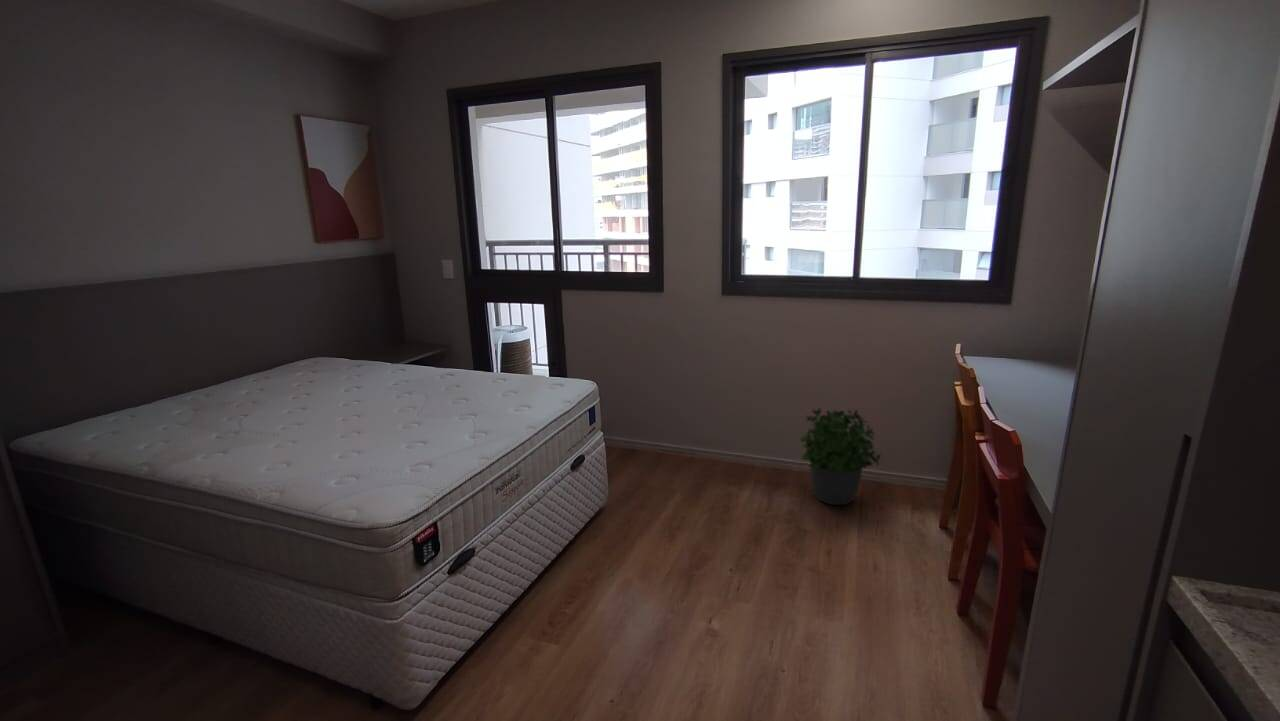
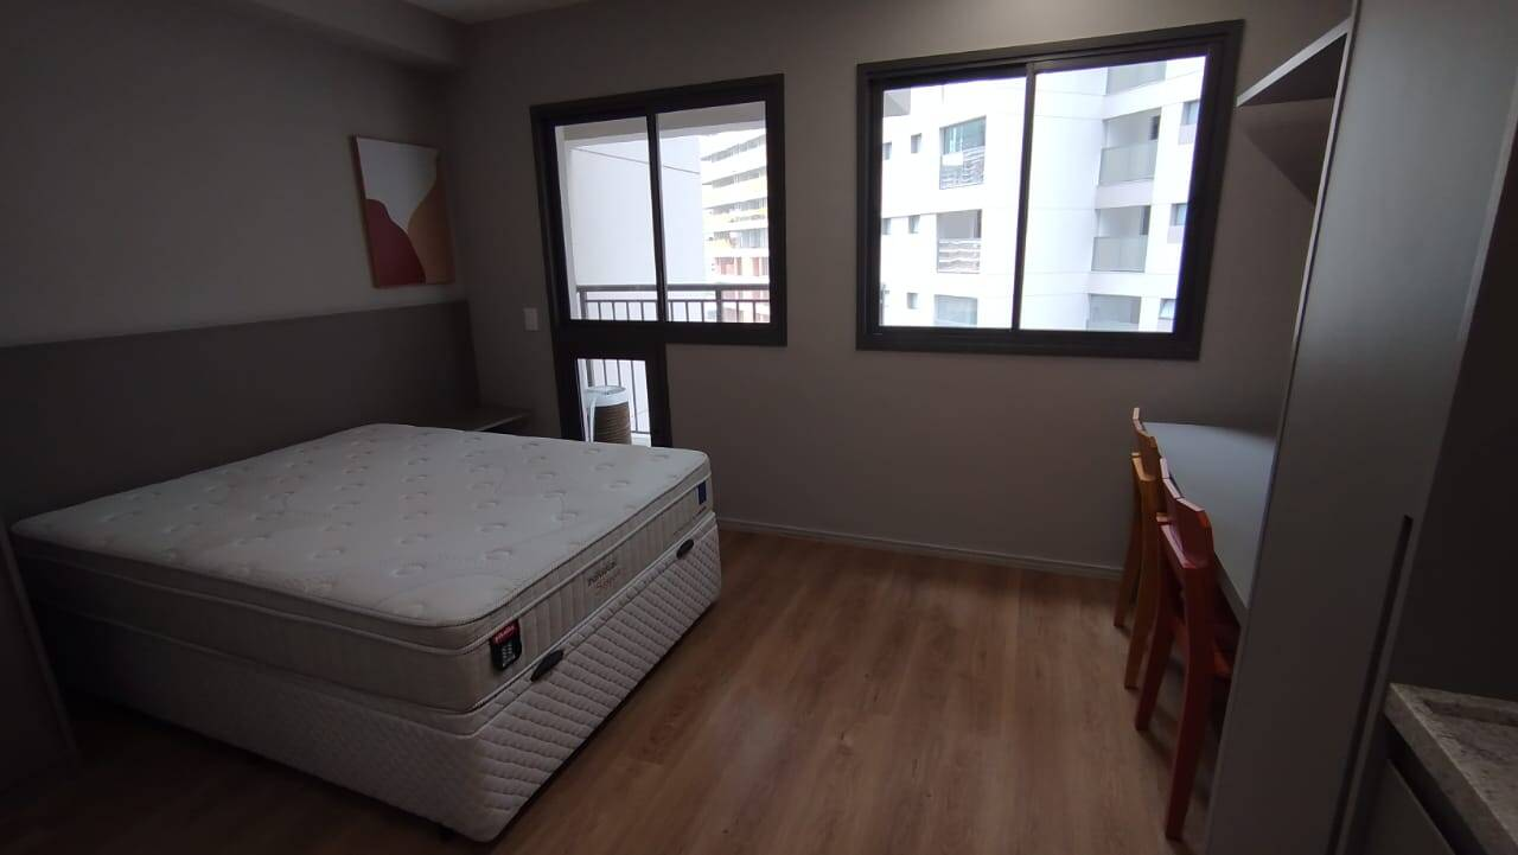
- potted plant [799,407,882,506]
